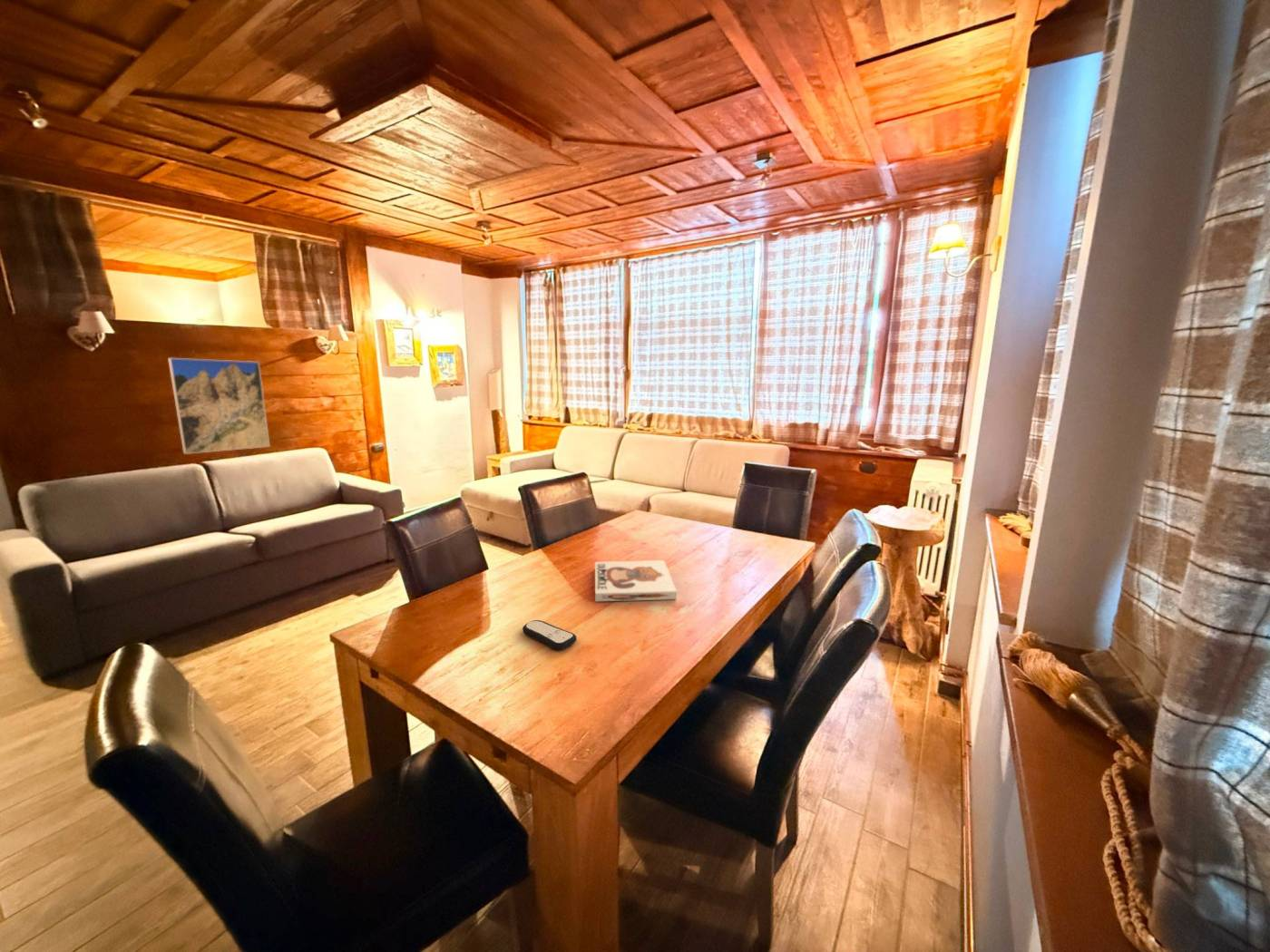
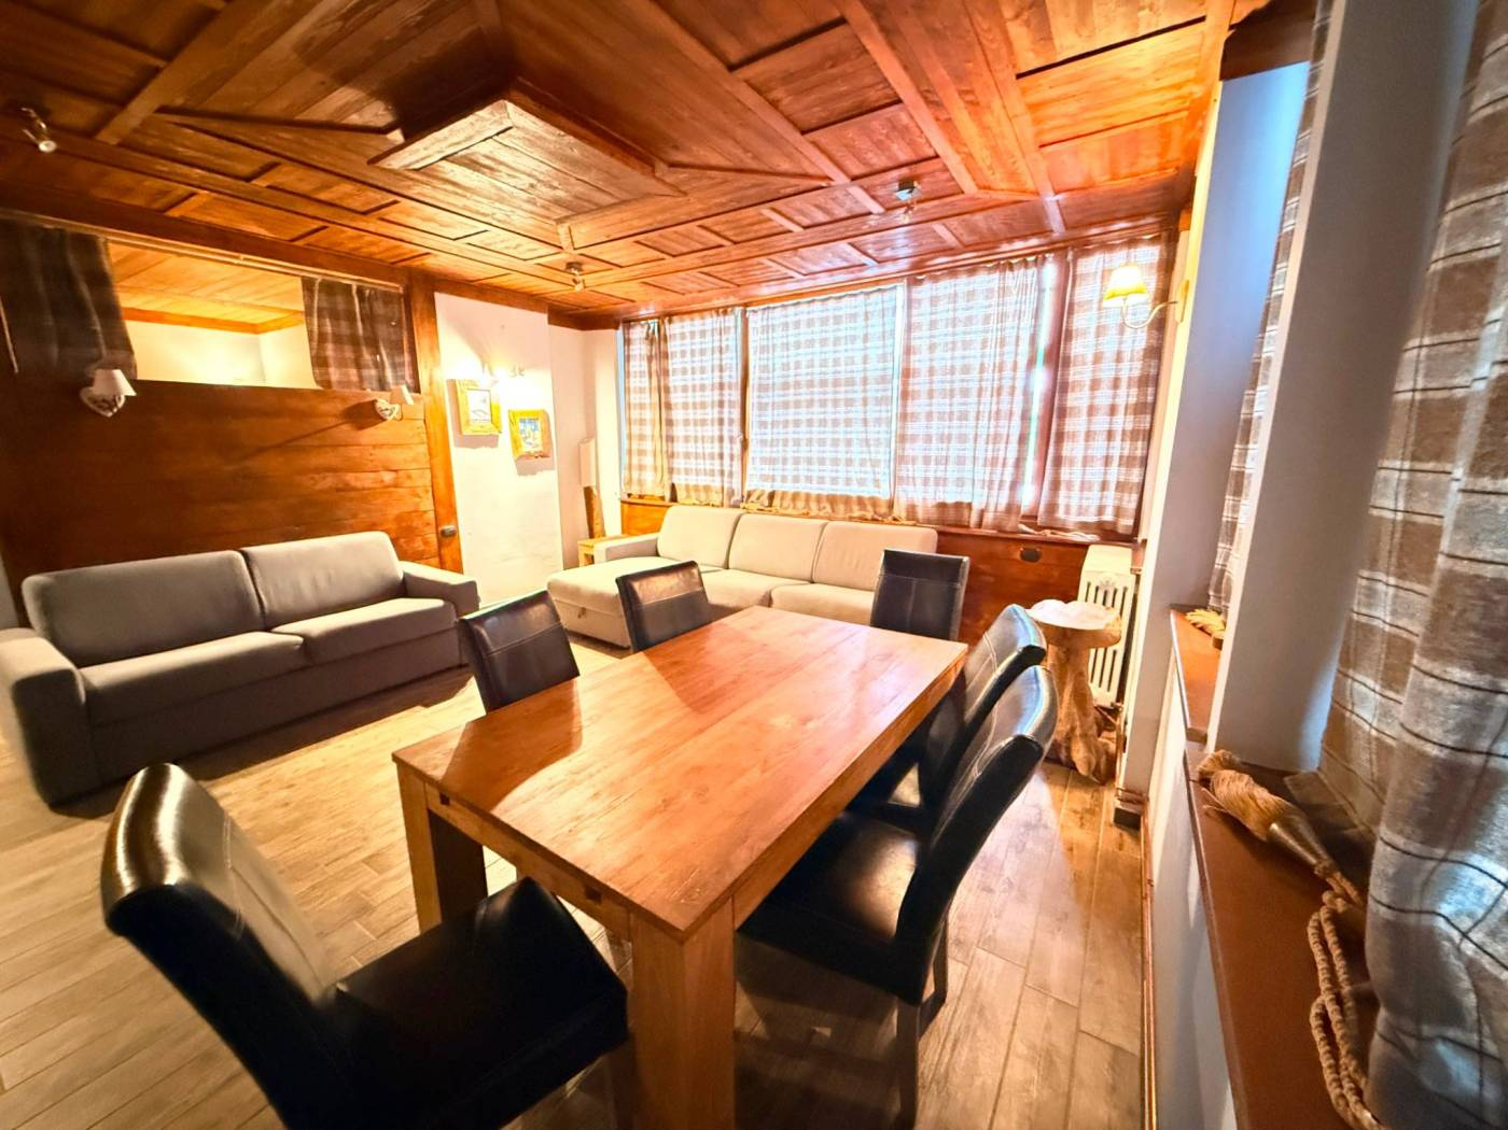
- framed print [167,357,271,455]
- board game [594,559,678,602]
- remote control [522,619,578,651]
